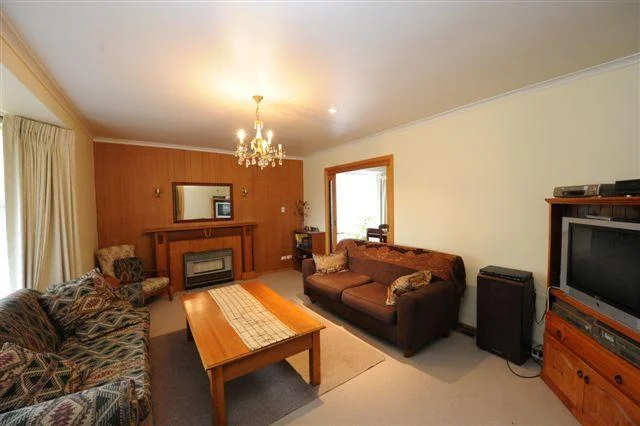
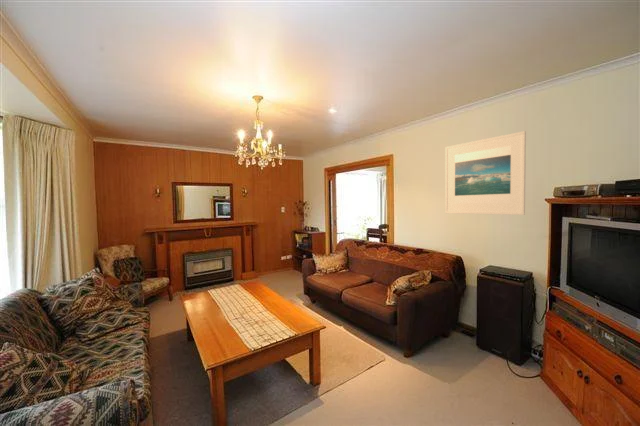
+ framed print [444,130,527,216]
